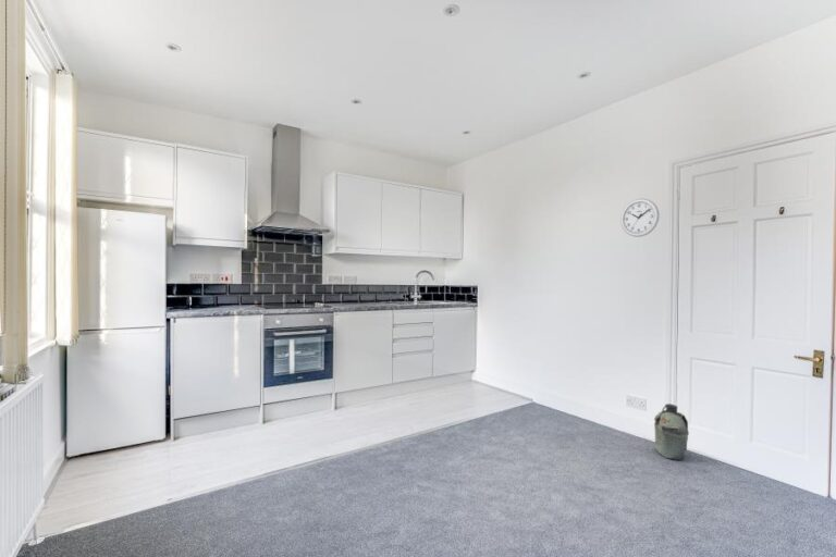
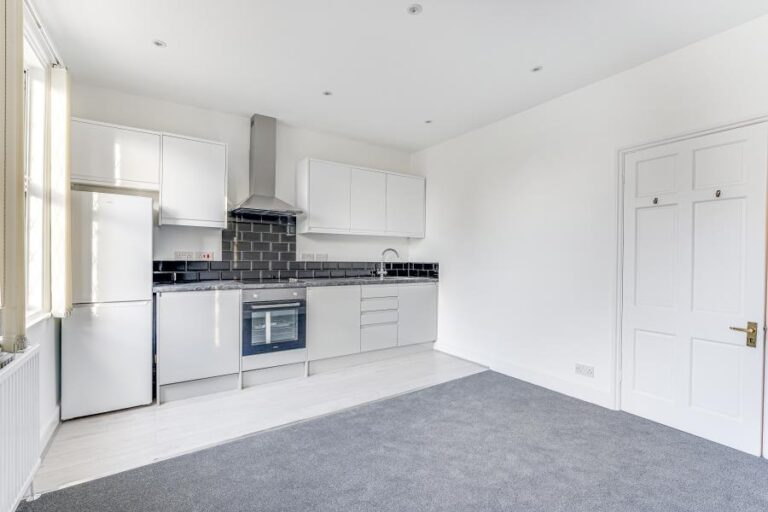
- military canteen [653,403,690,461]
- wall clock [619,198,661,238]
